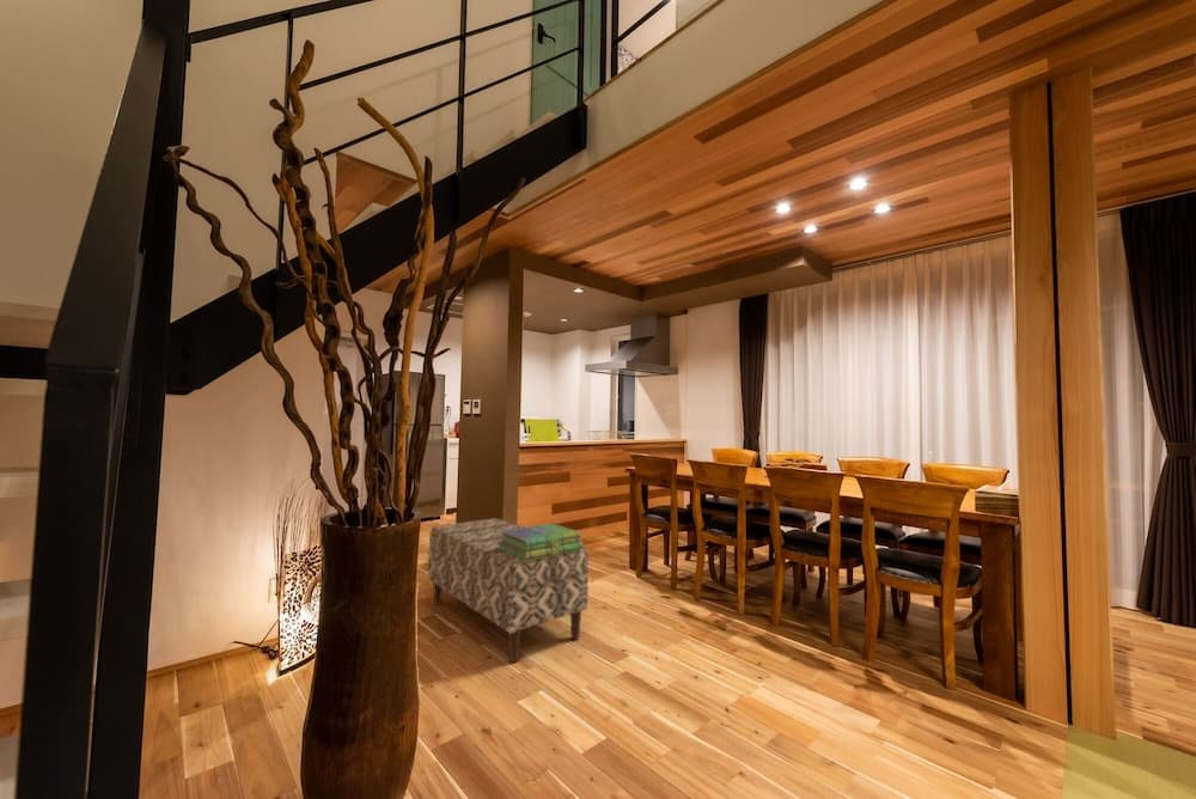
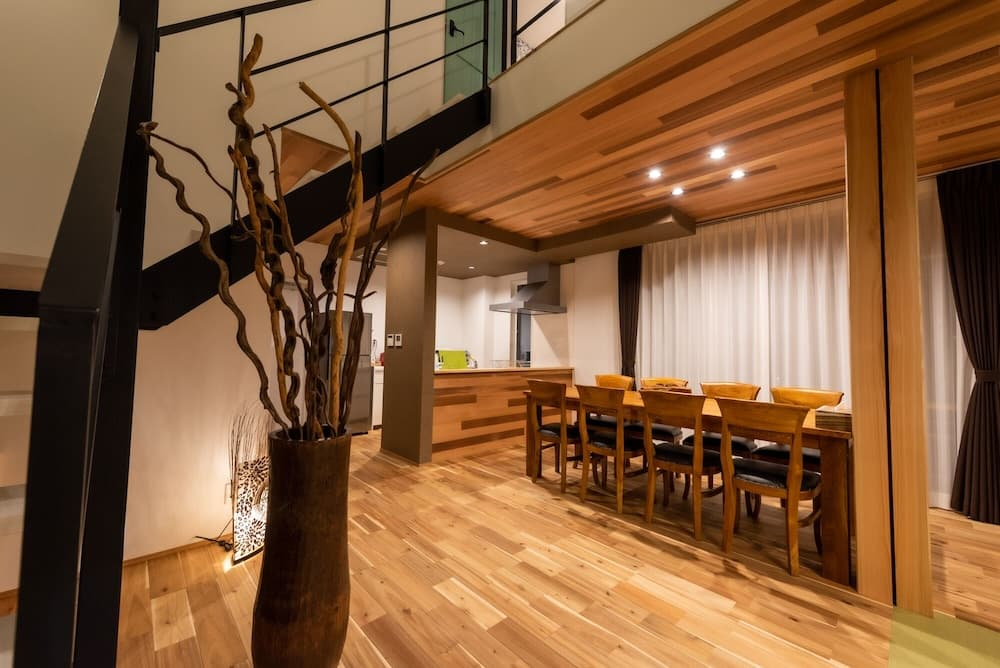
- bench [427,517,590,663]
- stack of books [498,523,584,561]
